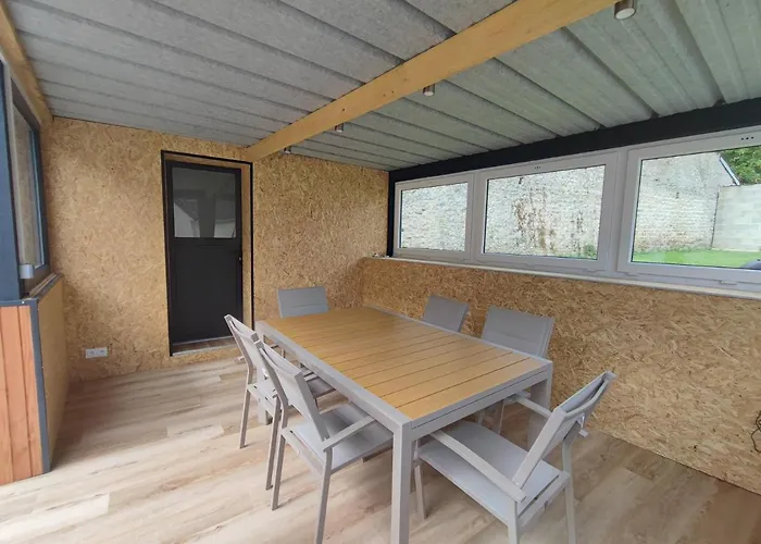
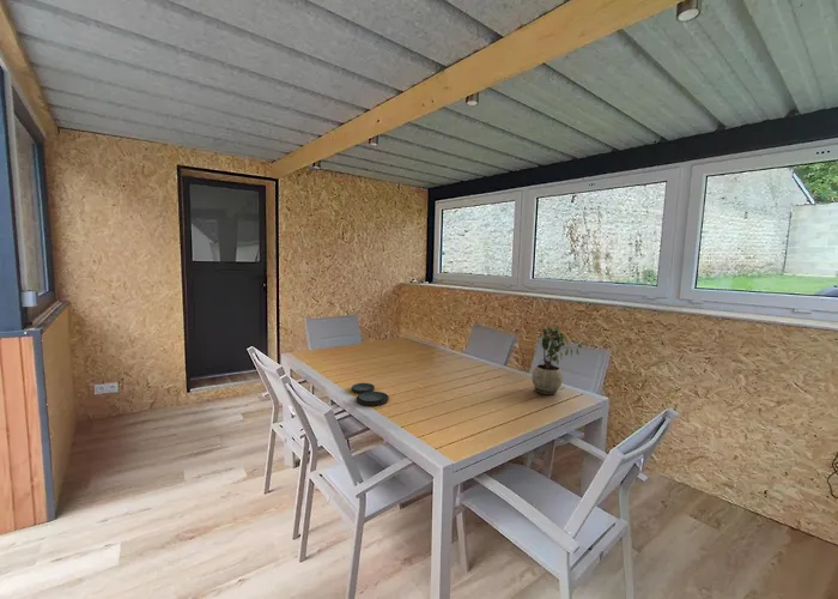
+ potted plant [530,322,583,395]
+ plate [351,382,390,407]
